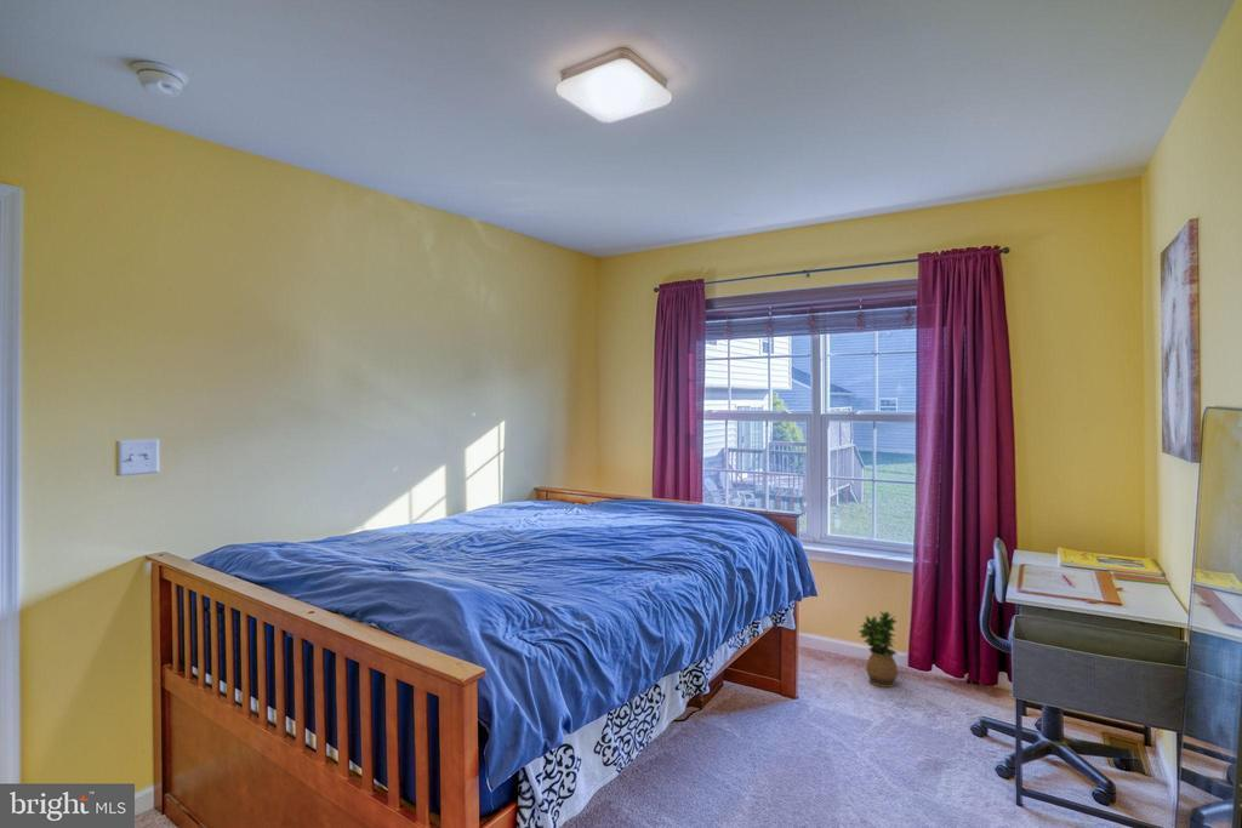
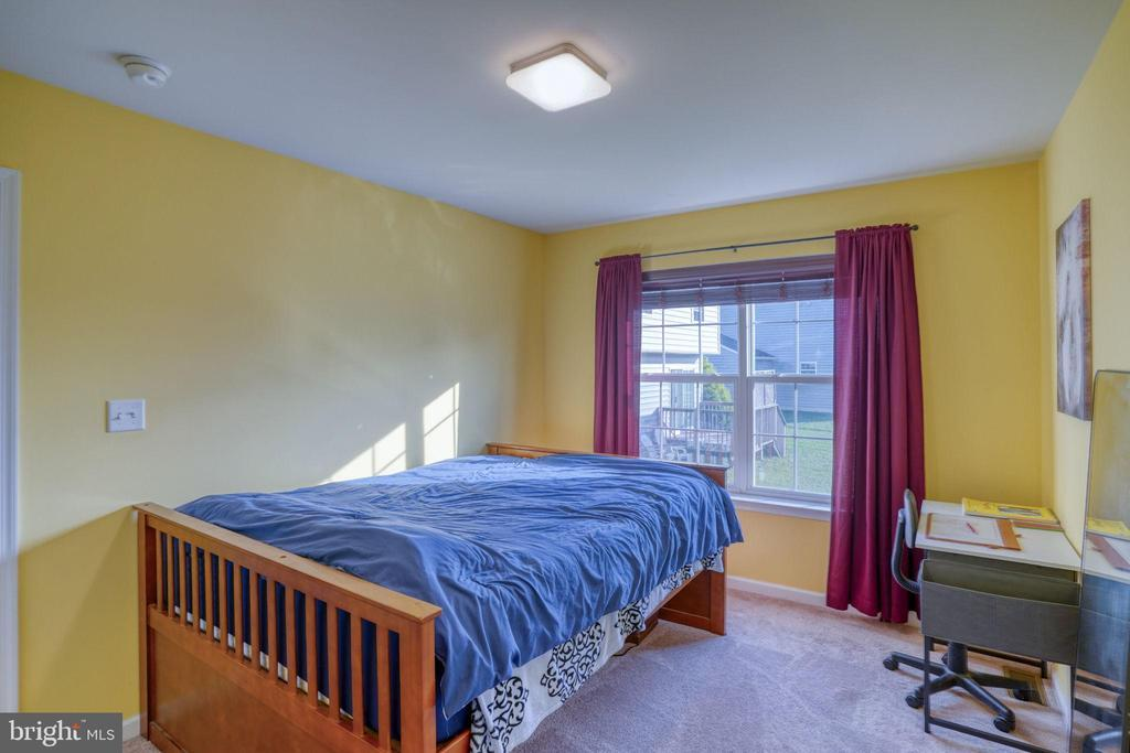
- potted plant [858,610,900,689]
